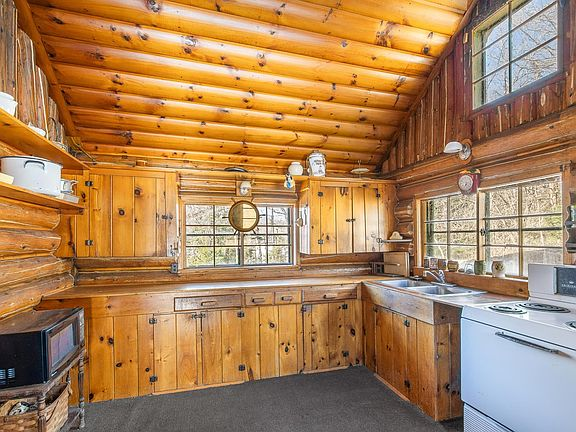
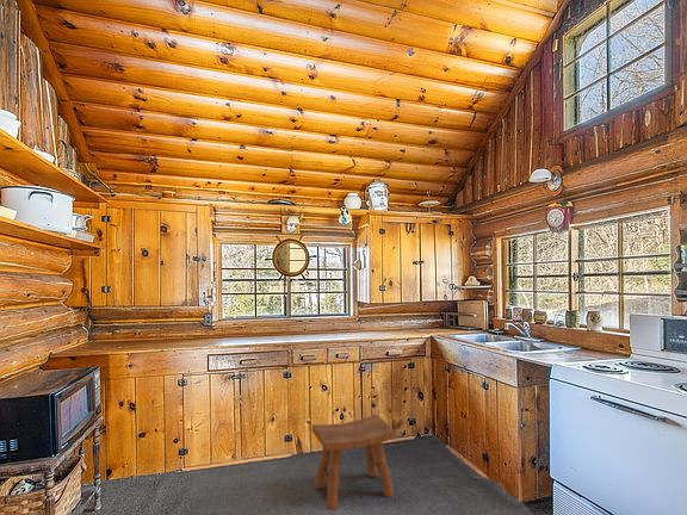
+ stool [311,414,396,511]
